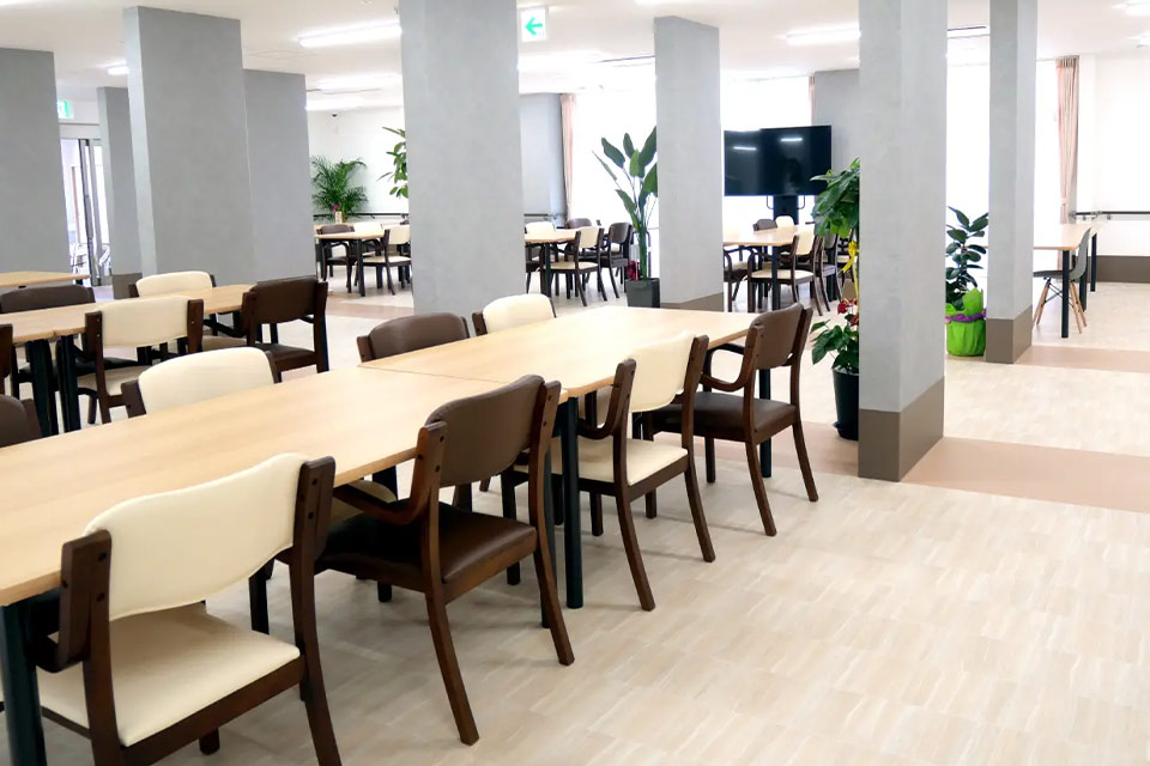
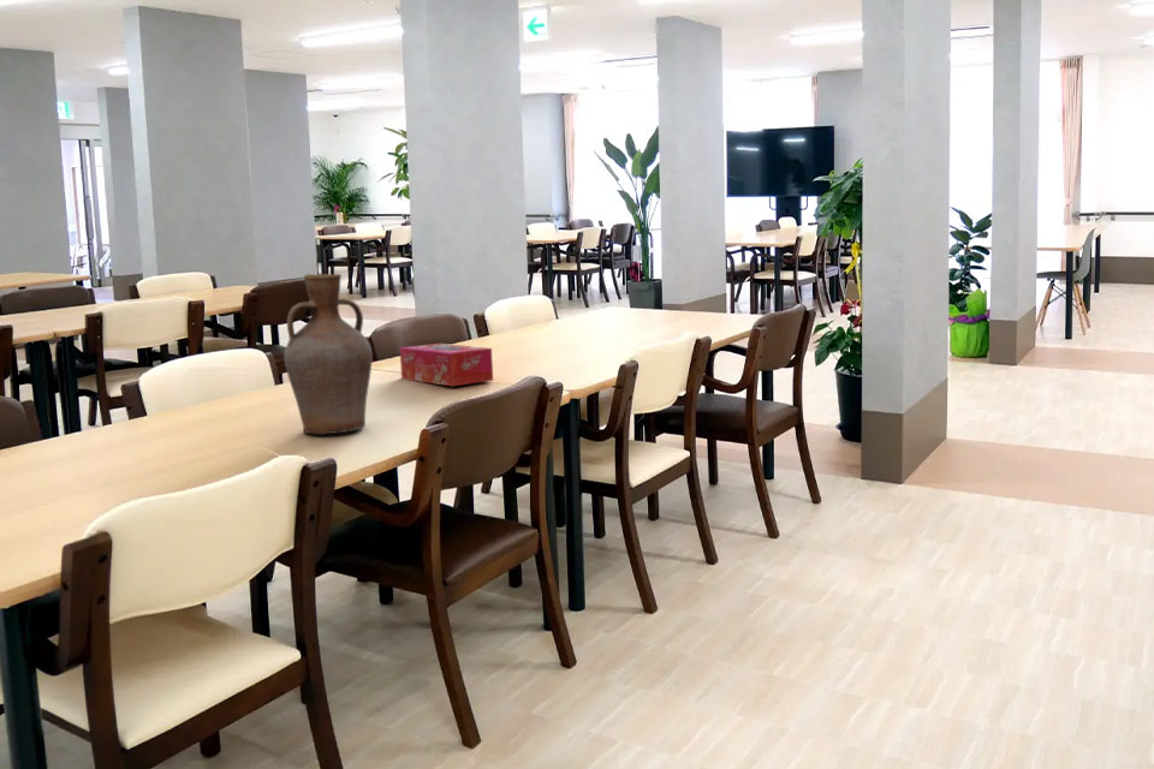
+ vase [282,273,374,435]
+ tissue box [399,342,494,387]
